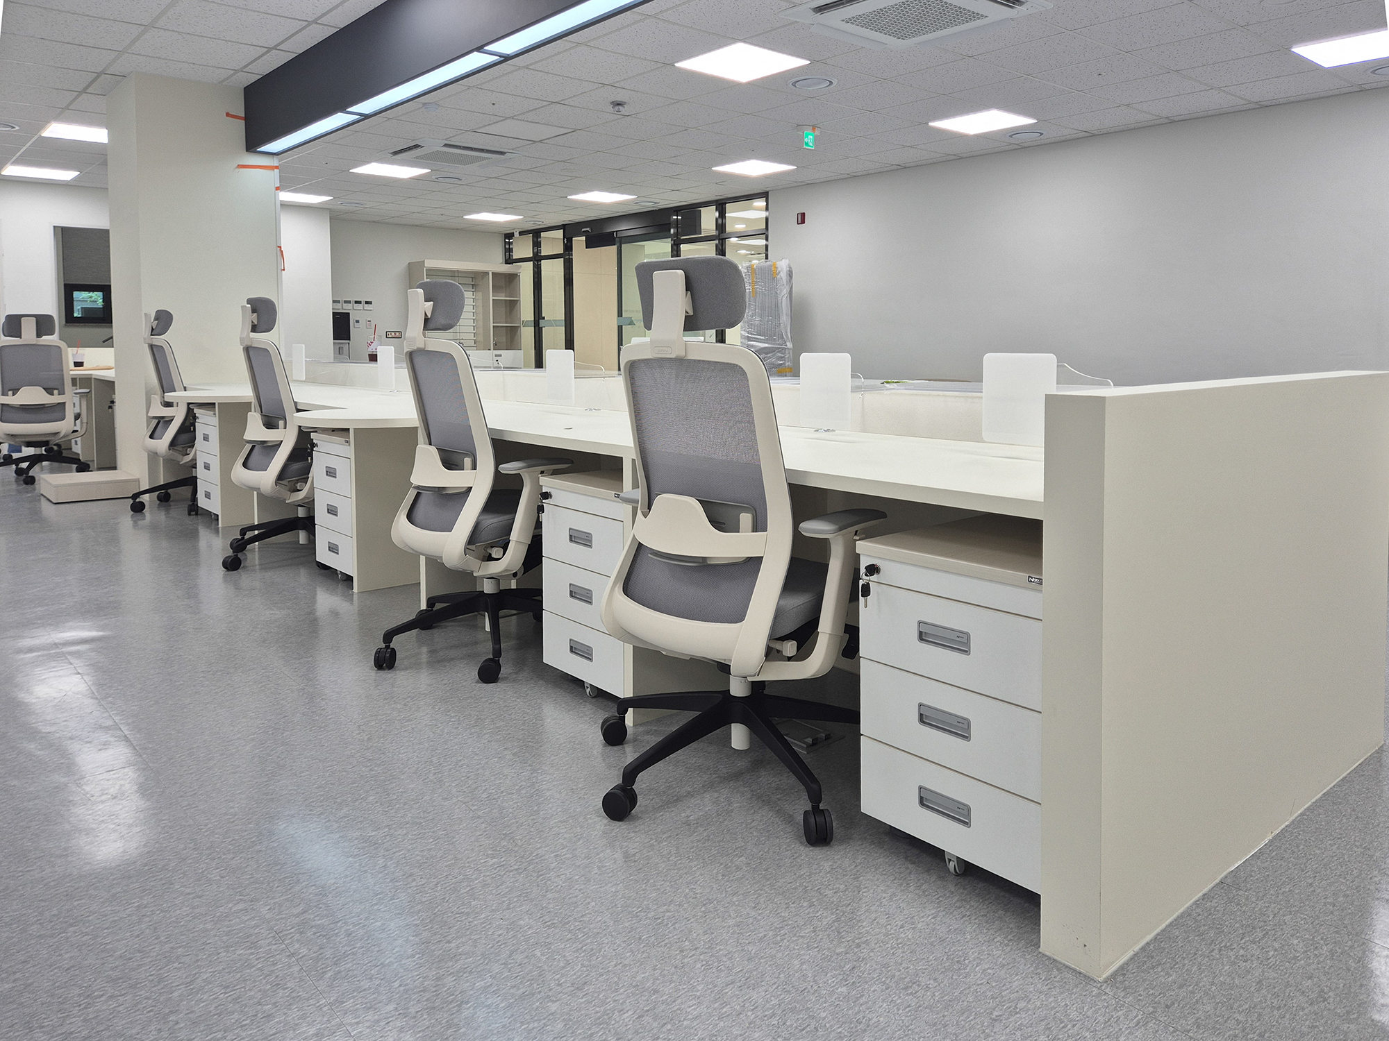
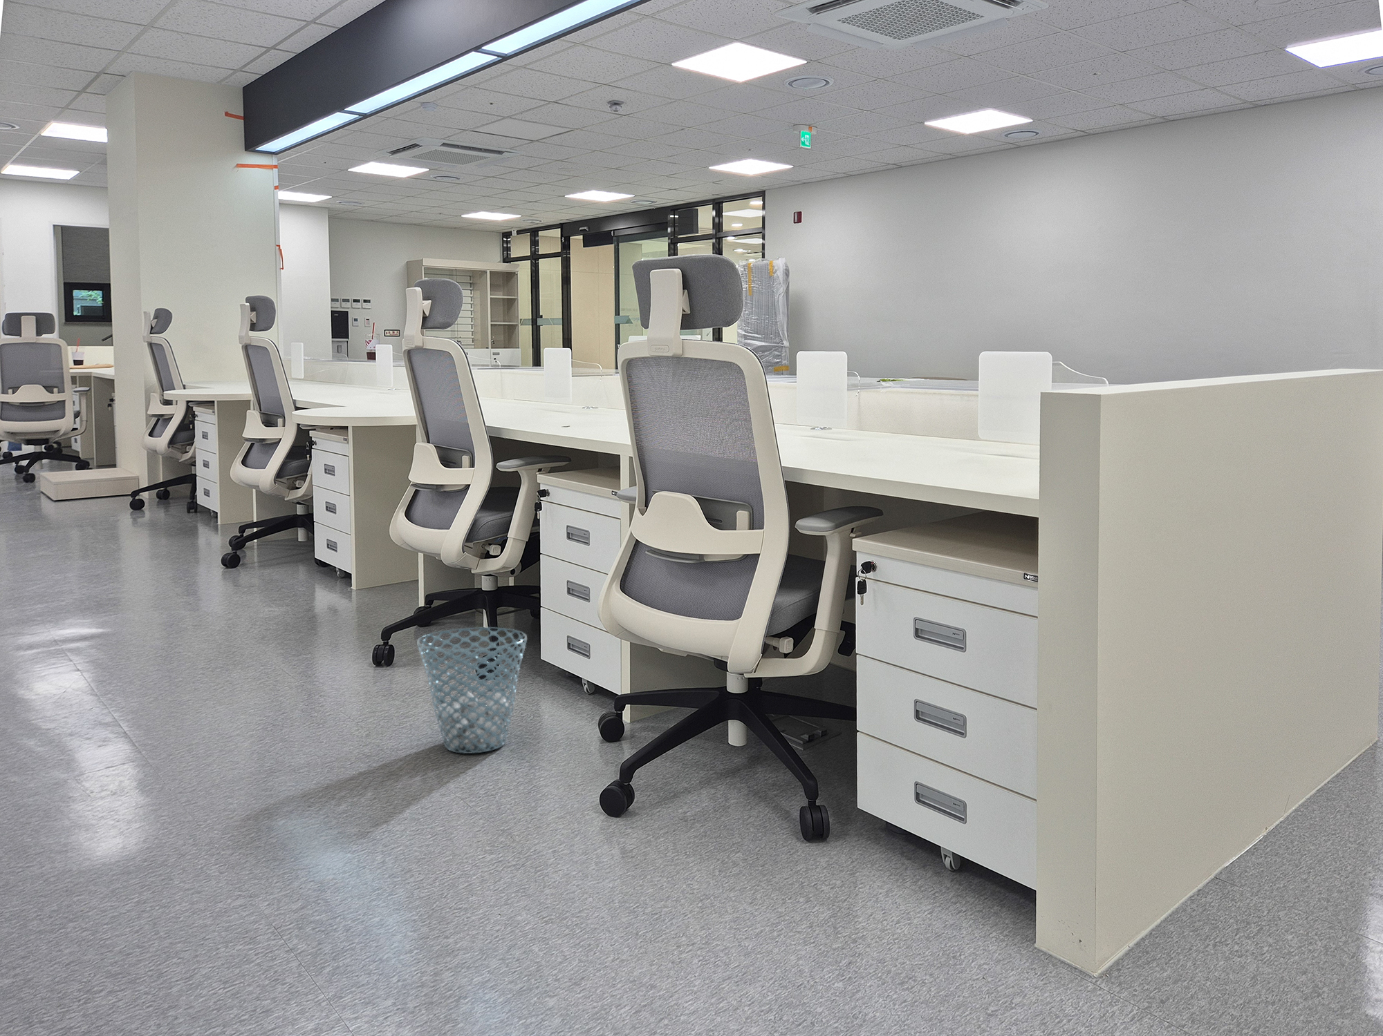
+ waste basket [416,627,528,754]
